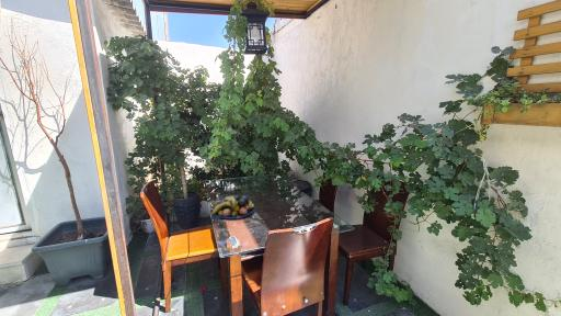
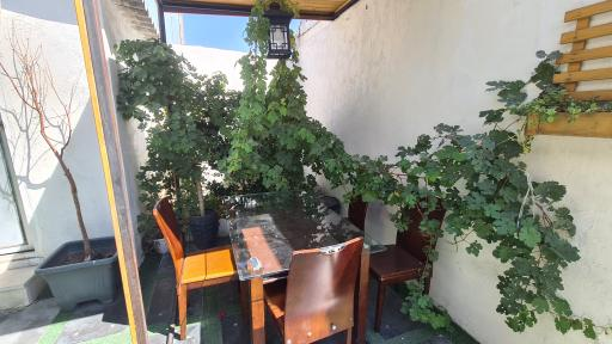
- fruit bowl [211,193,256,219]
